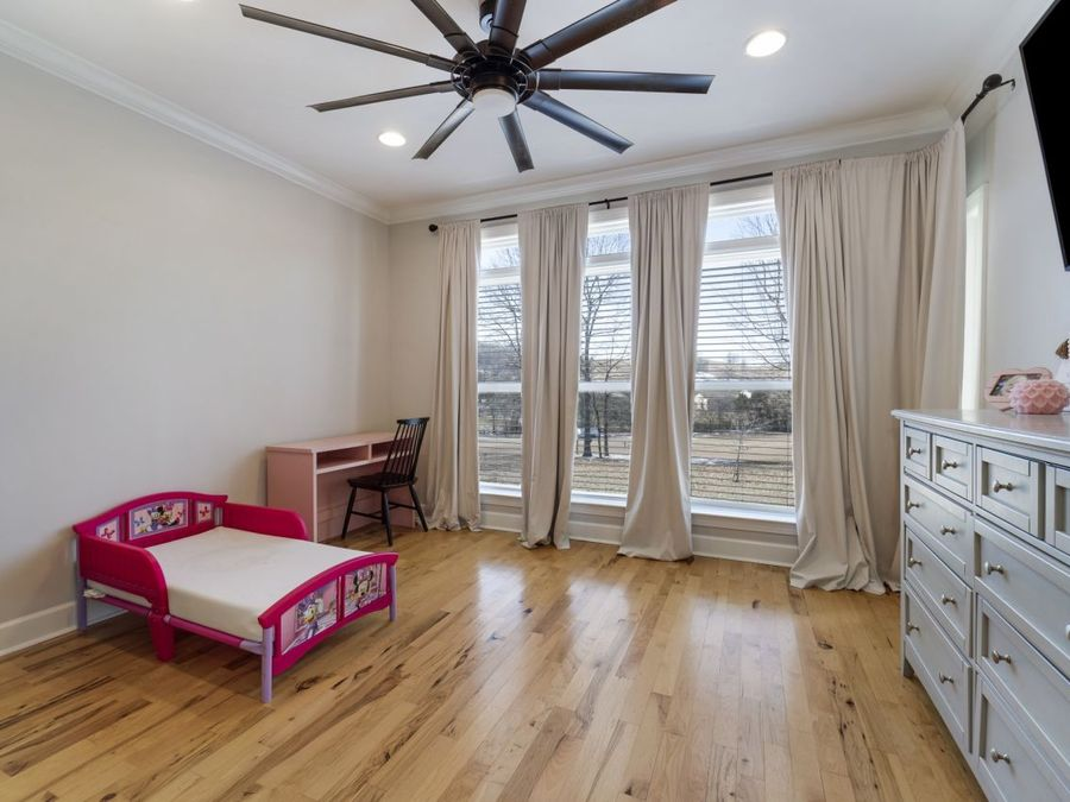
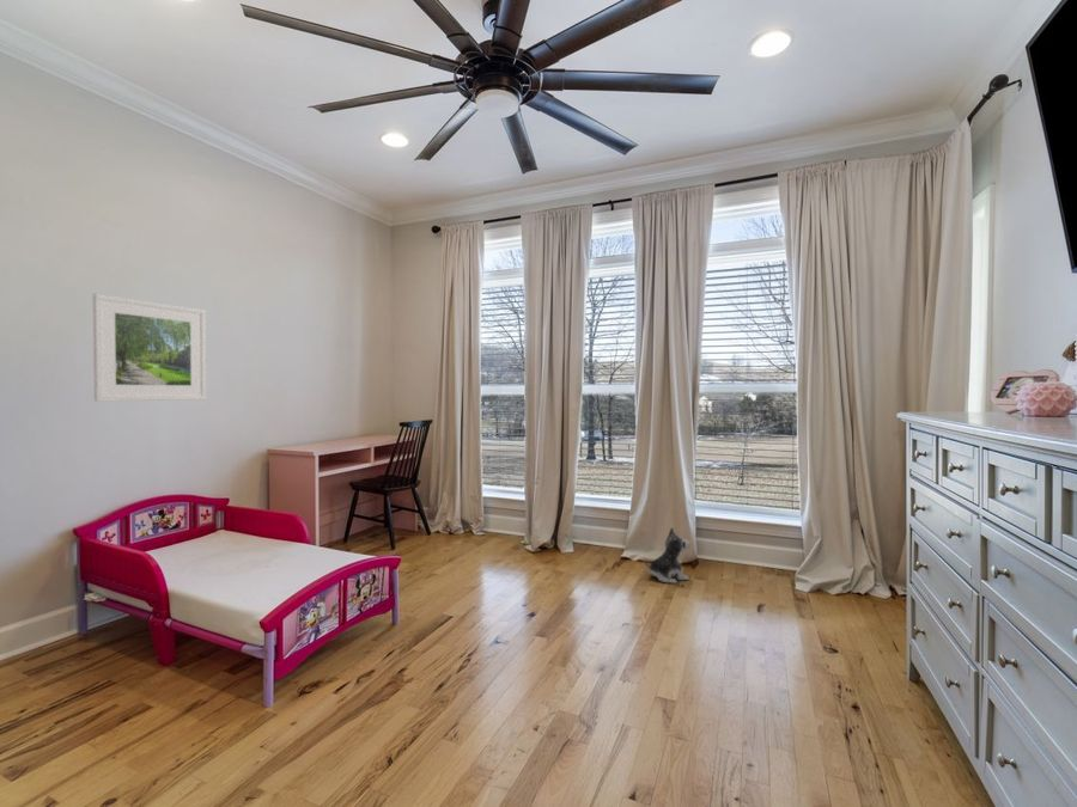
+ plush toy [644,526,690,585]
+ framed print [92,292,207,403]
